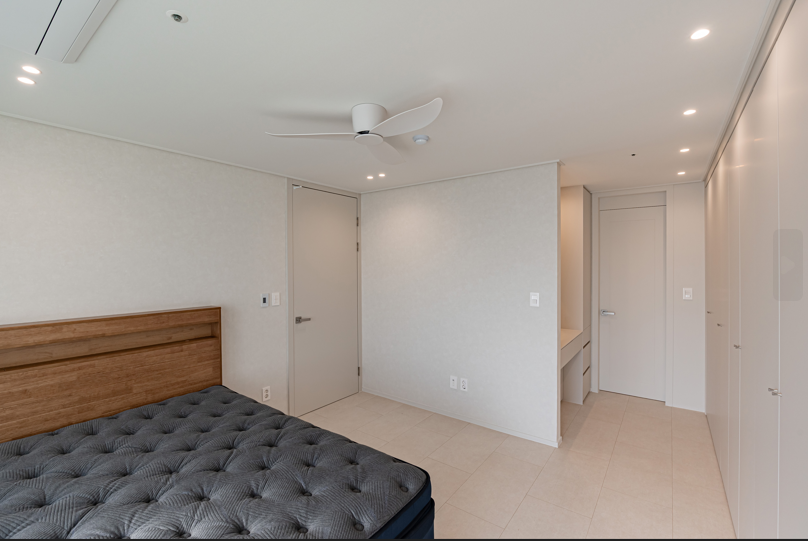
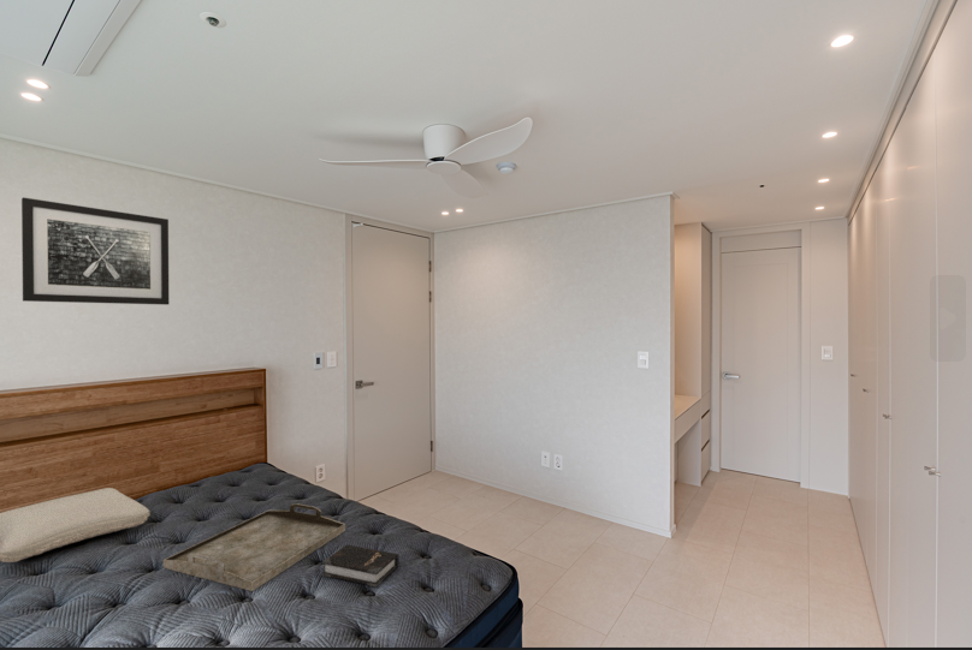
+ serving tray [162,502,346,592]
+ wall art [20,197,170,306]
+ pillow [0,487,150,563]
+ hardback book [321,544,401,589]
